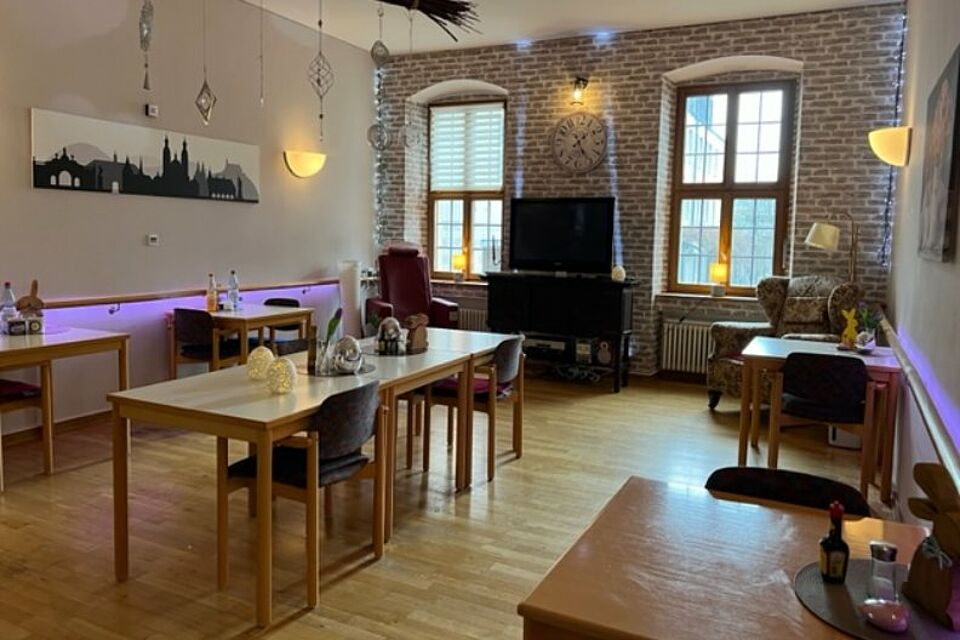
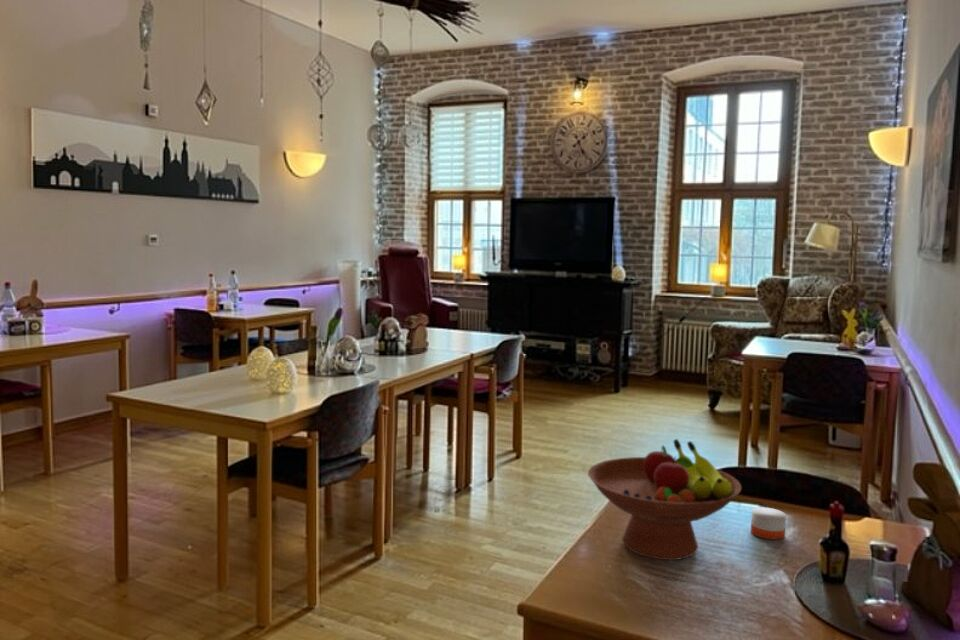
+ fruit bowl [587,438,743,561]
+ candle [750,503,787,540]
